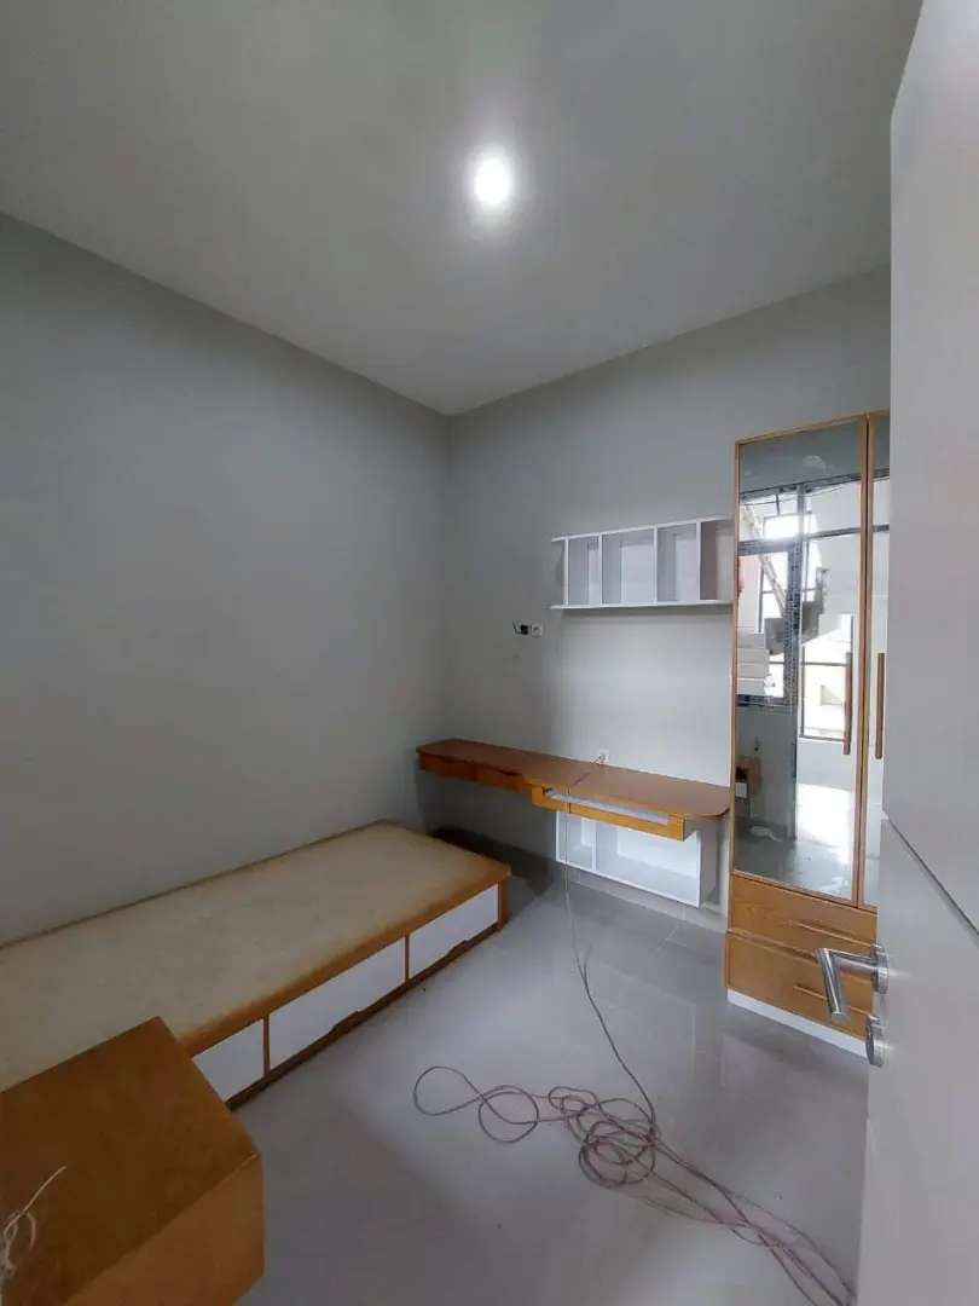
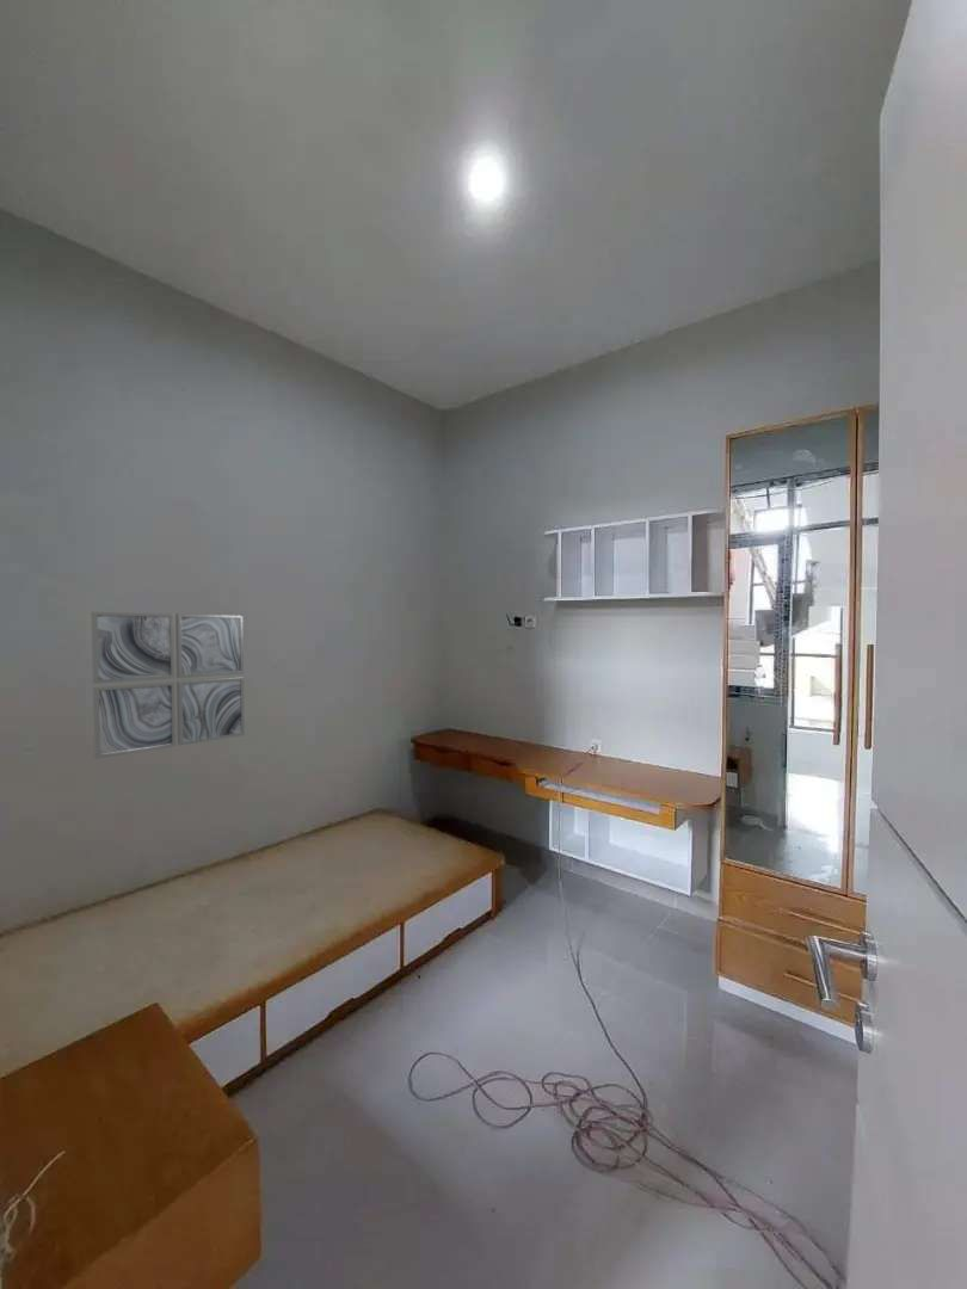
+ wall art [91,611,246,760]
